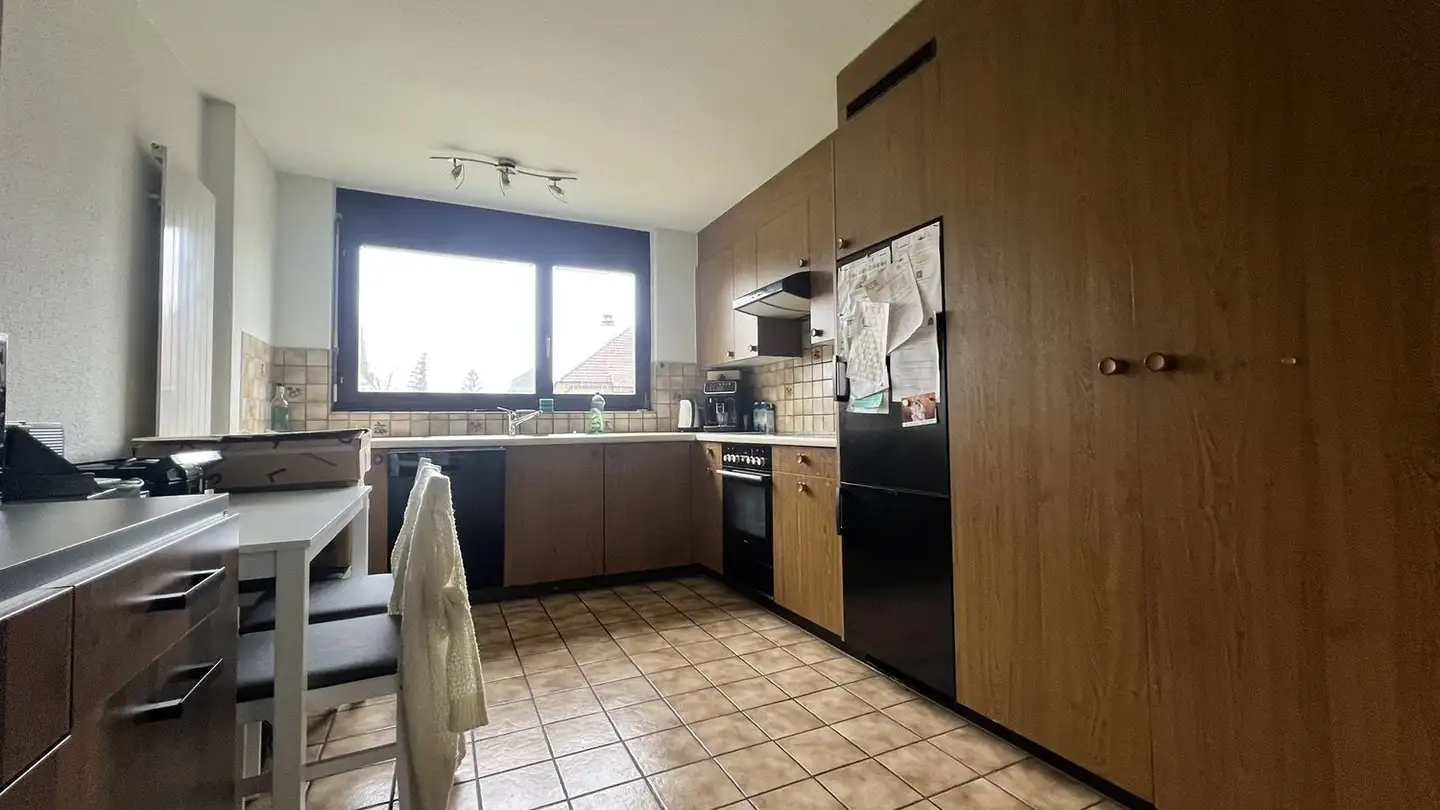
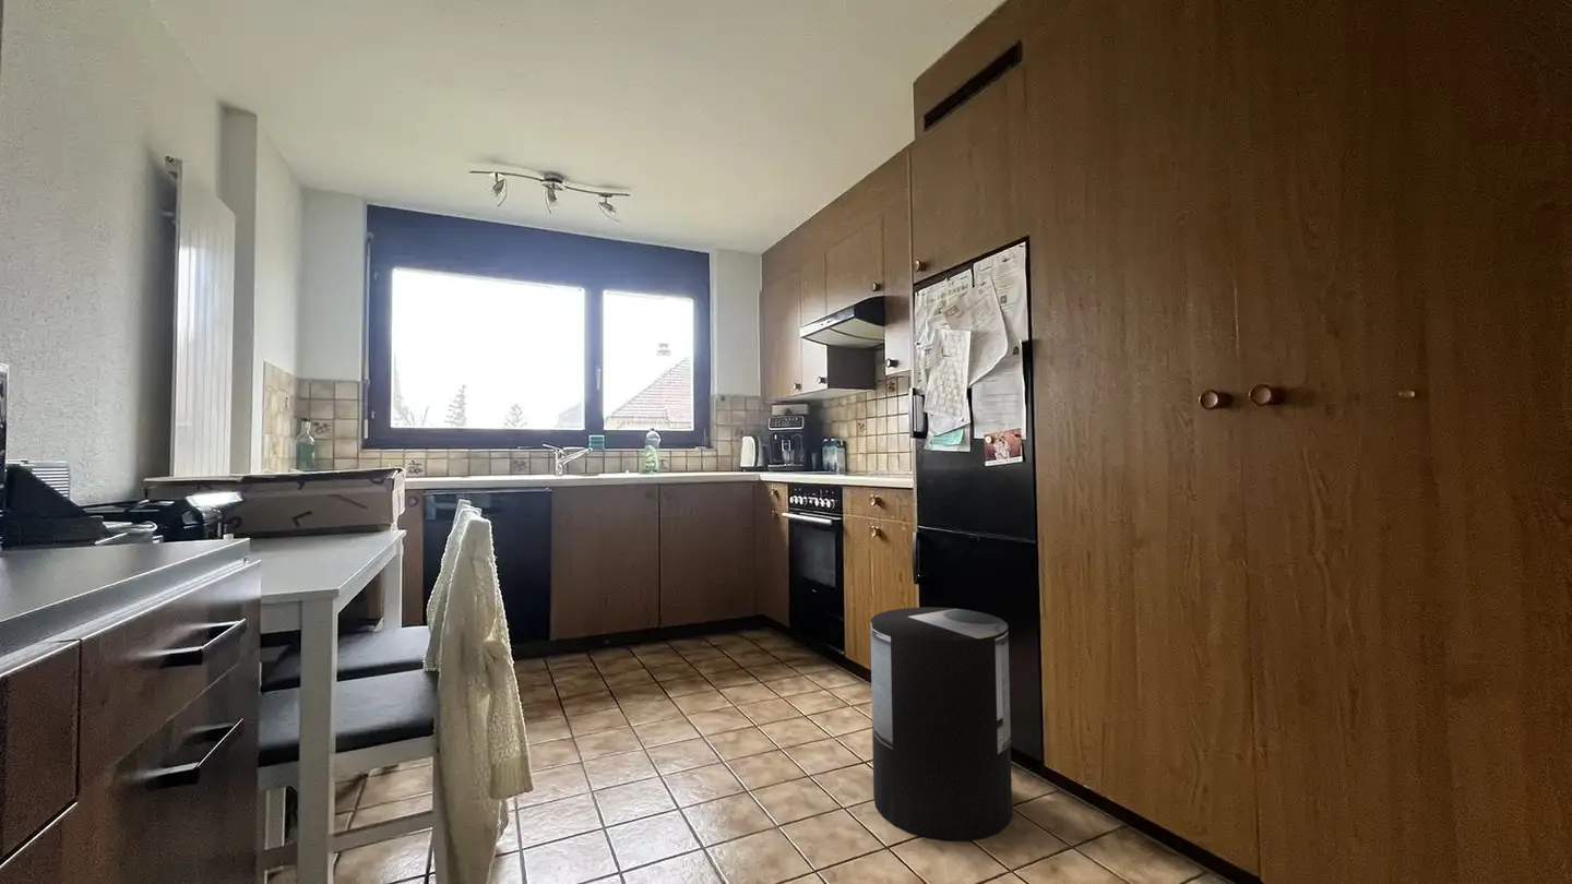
+ trash can [869,606,1013,843]
